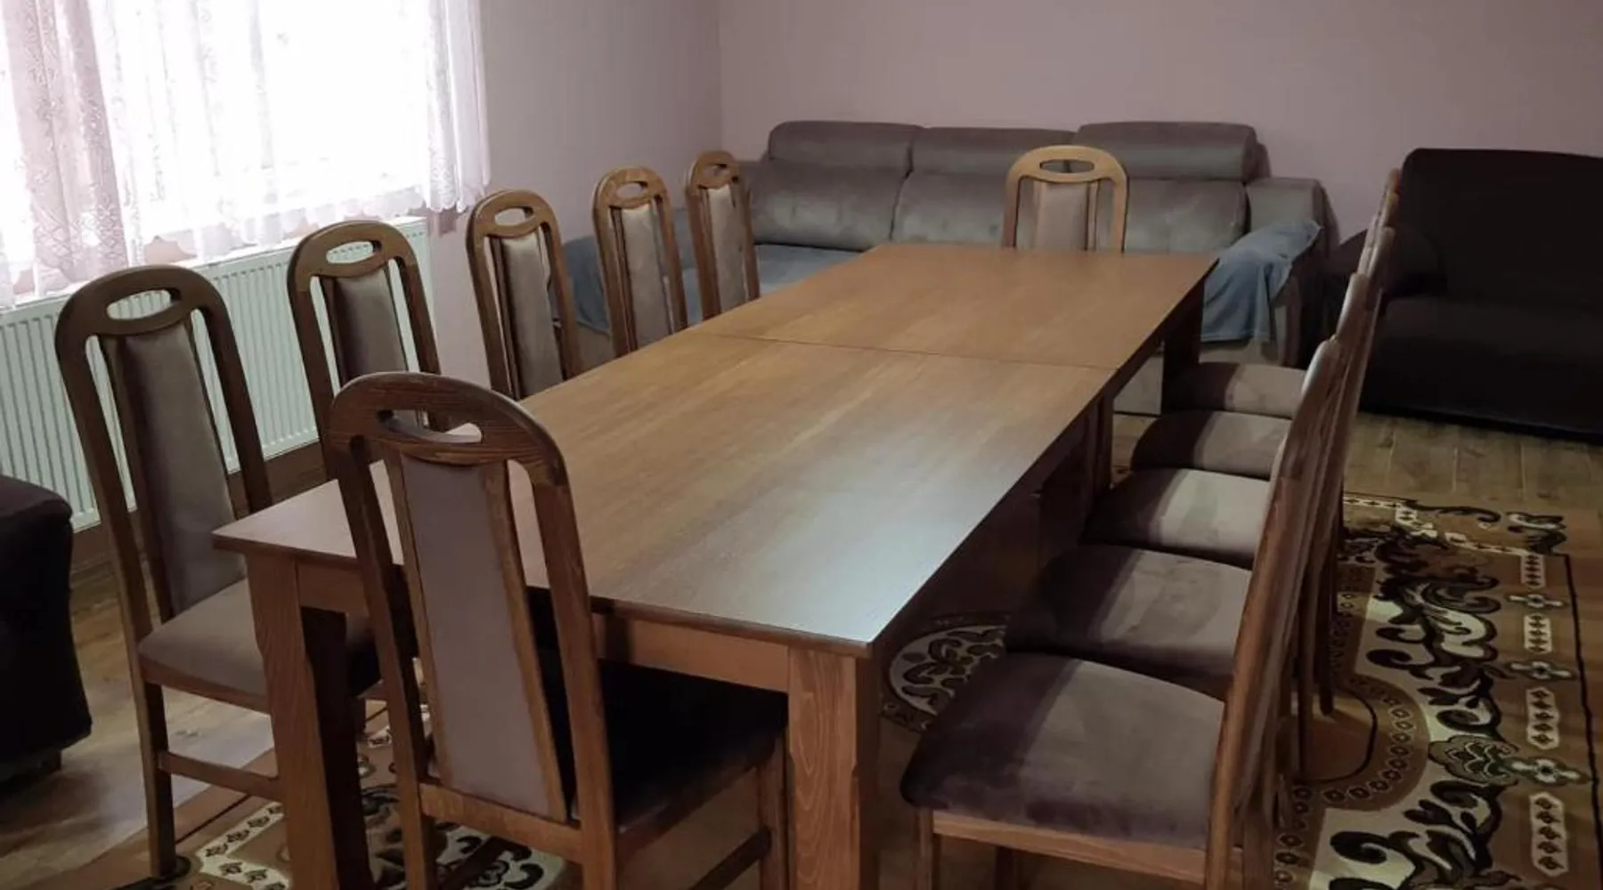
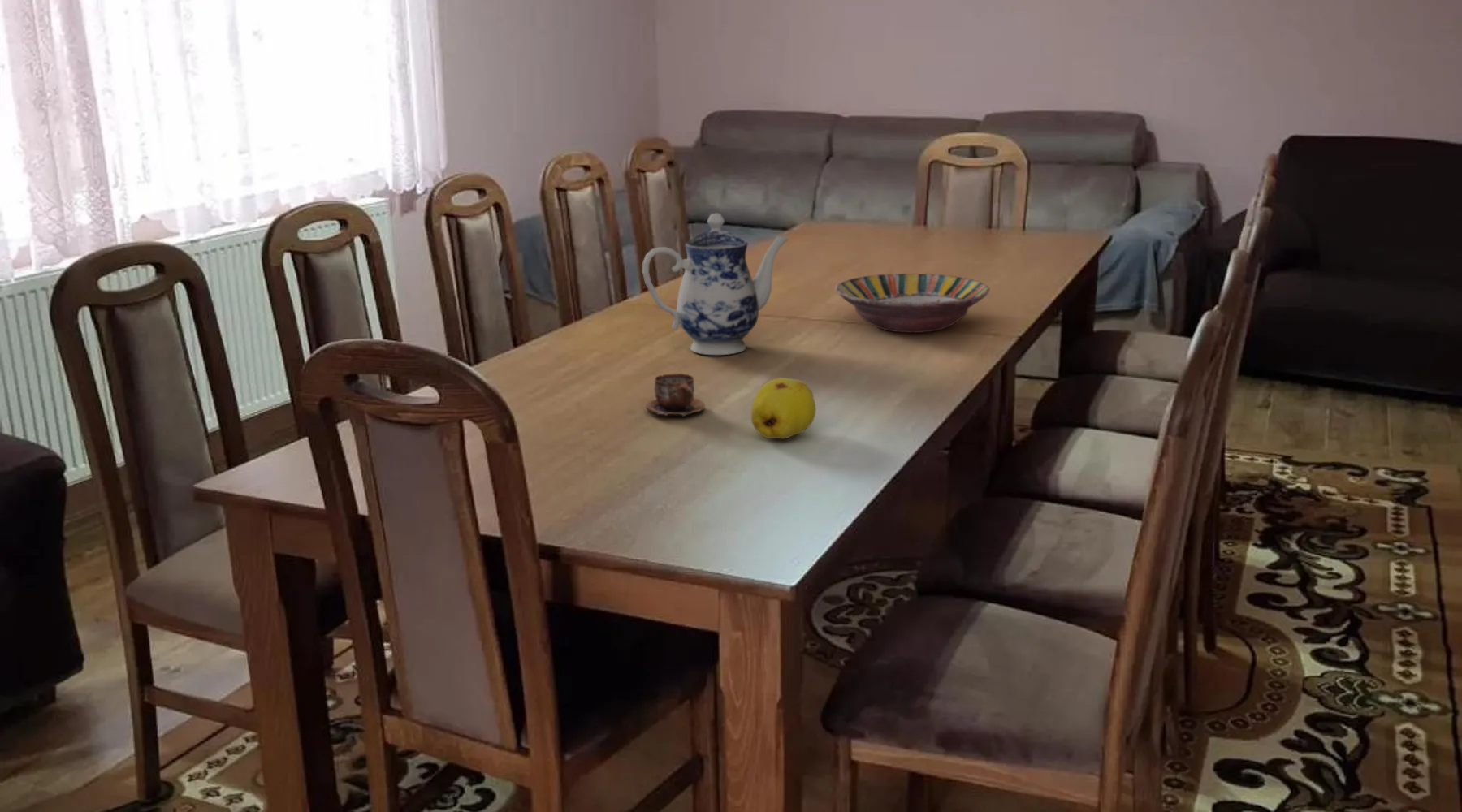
+ cup [645,373,706,417]
+ teapot [642,213,789,356]
+ fruit [750,378,816,439]
+ serving bowl [834,273,990,334]
